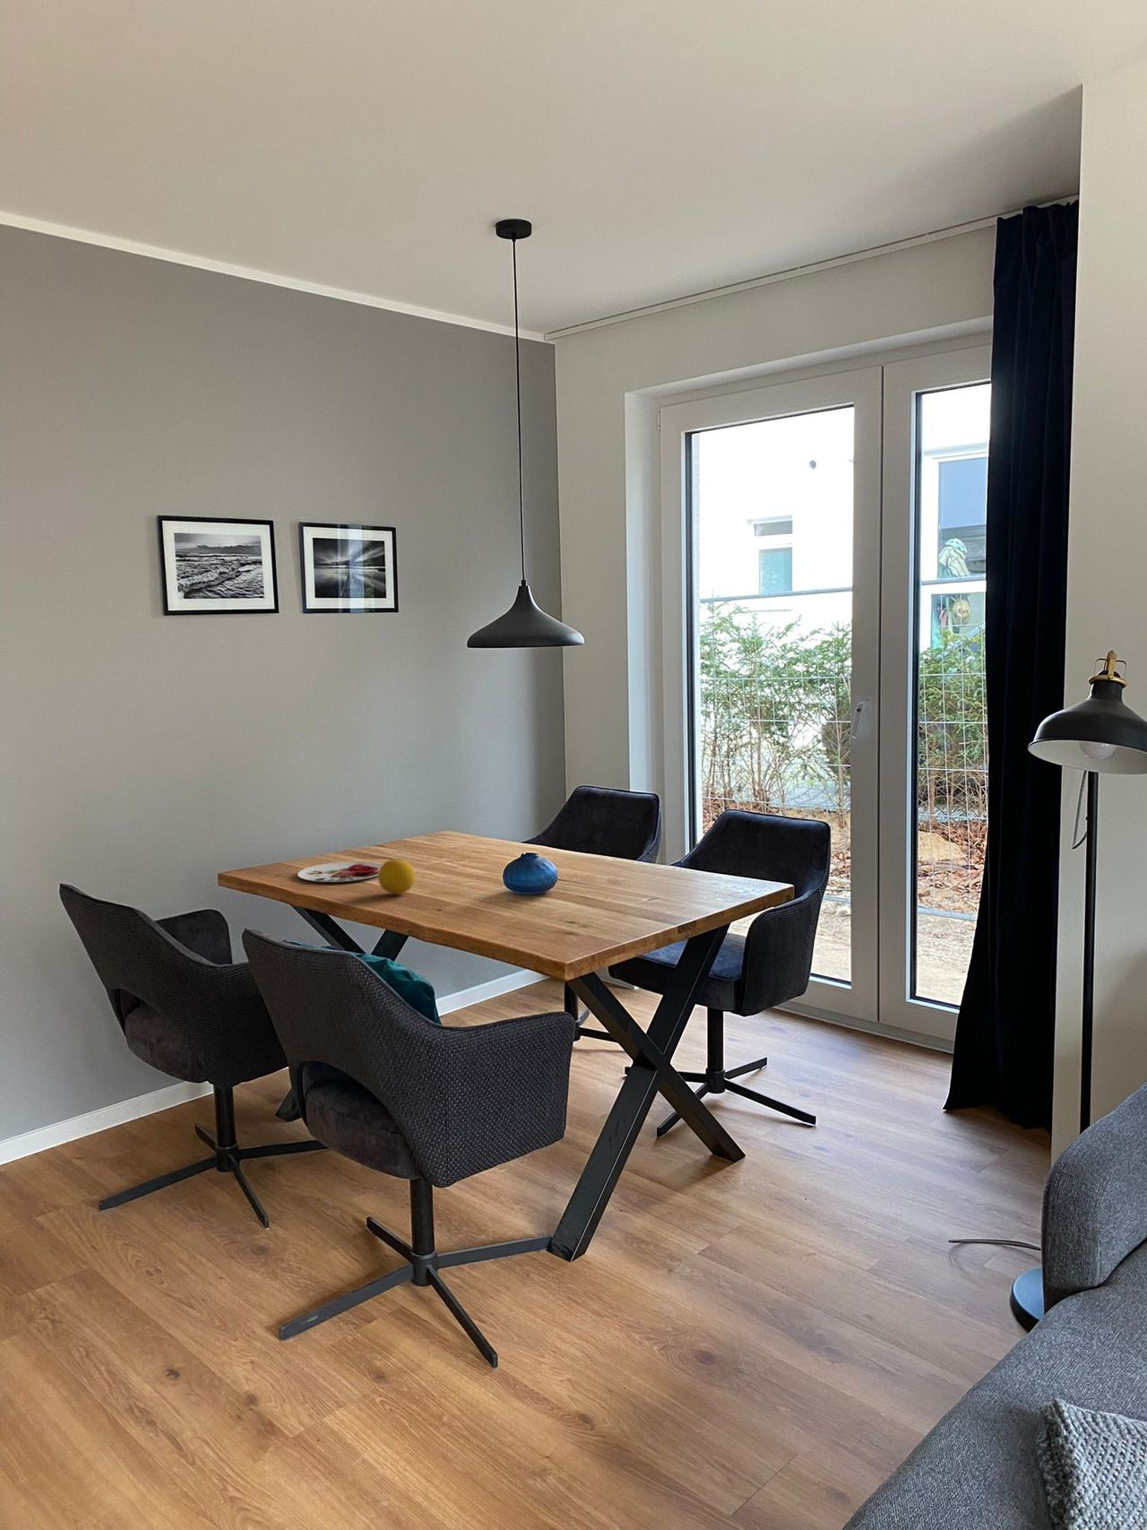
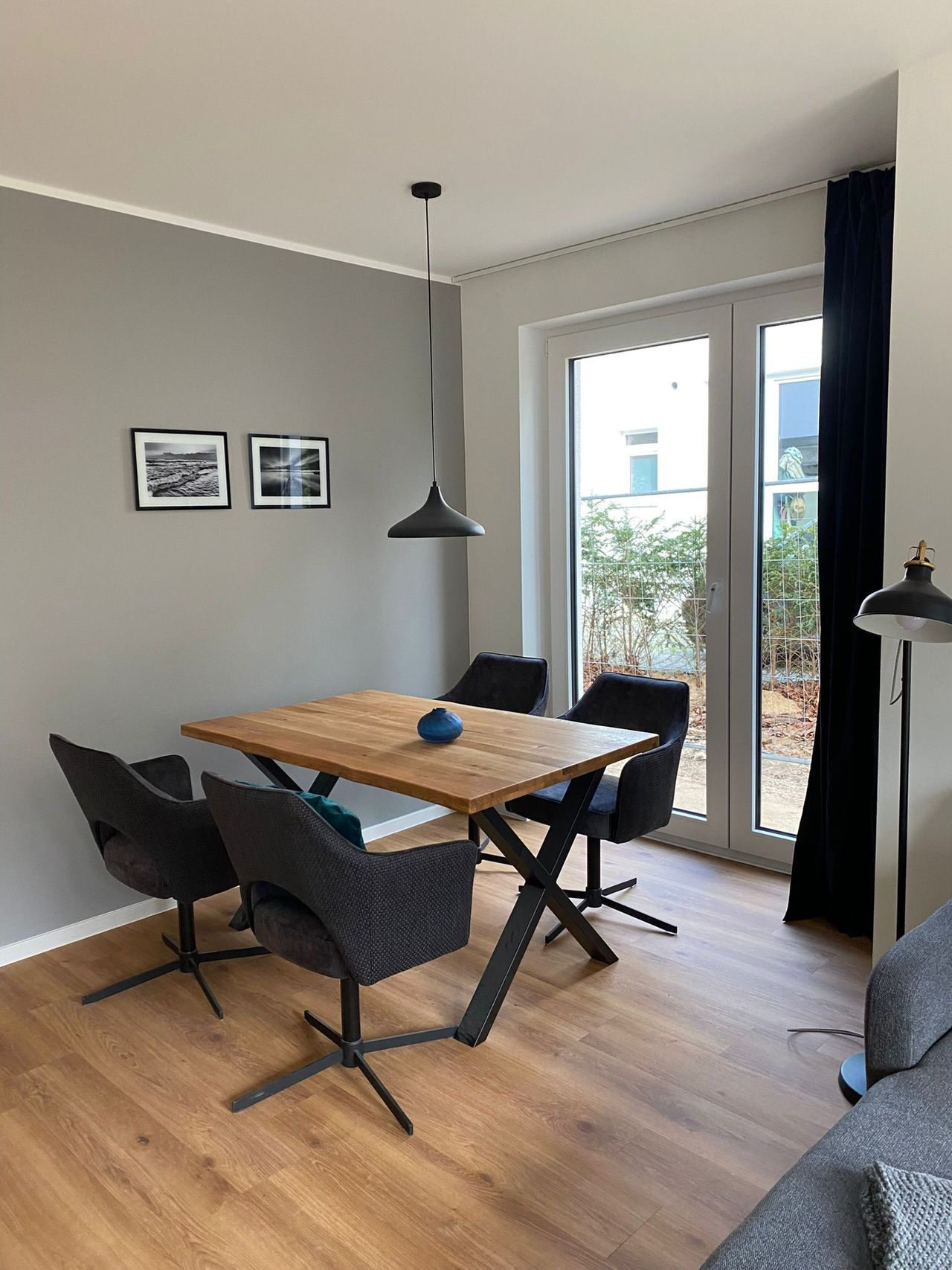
- plate [296,860,383,883]
- fruit [377,857,416,895]
